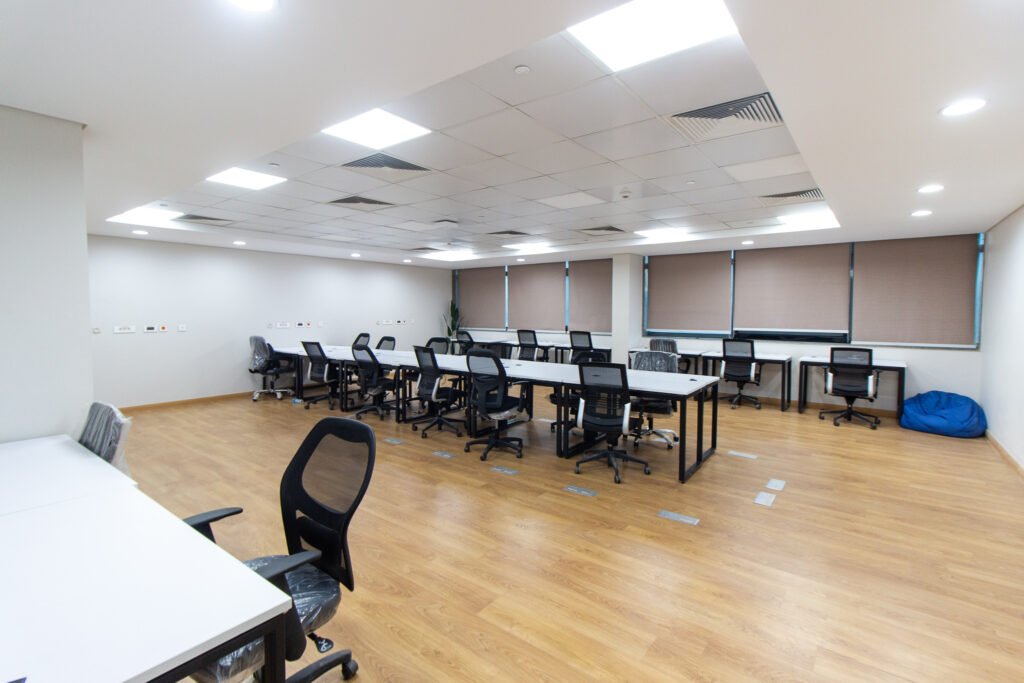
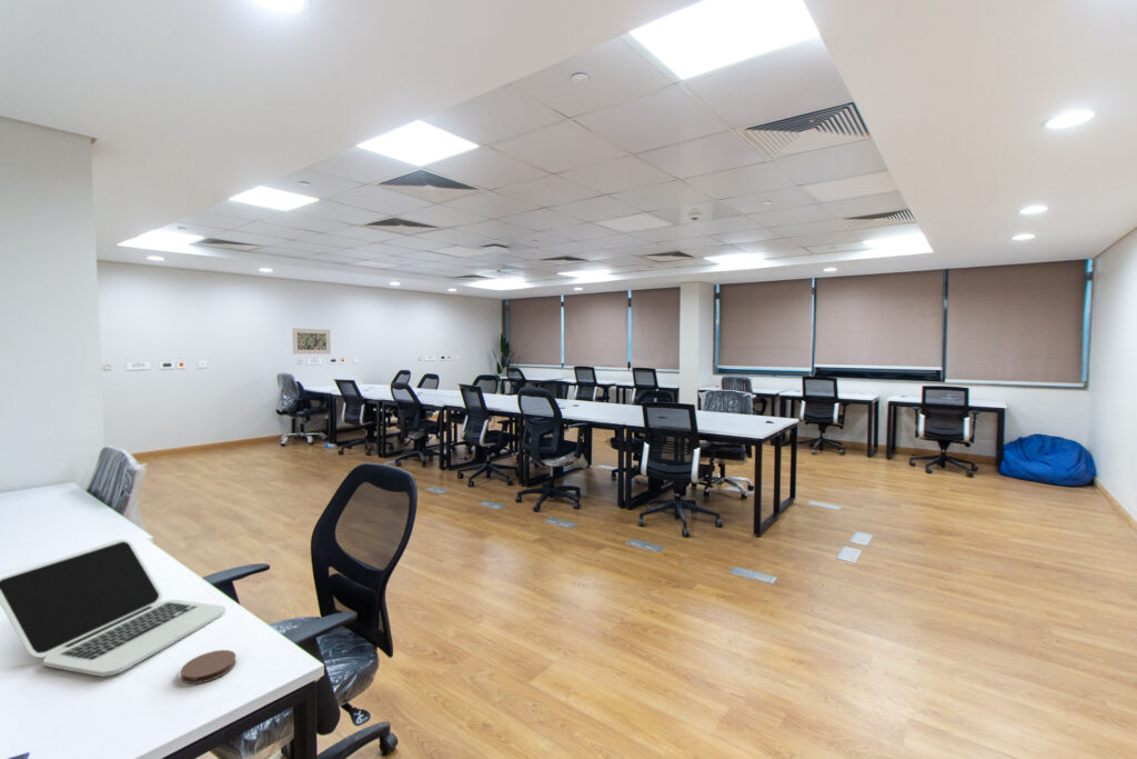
+ coaster [180,649,238,685]
+ laptop [0,538,227,677]
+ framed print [291,327,332,356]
